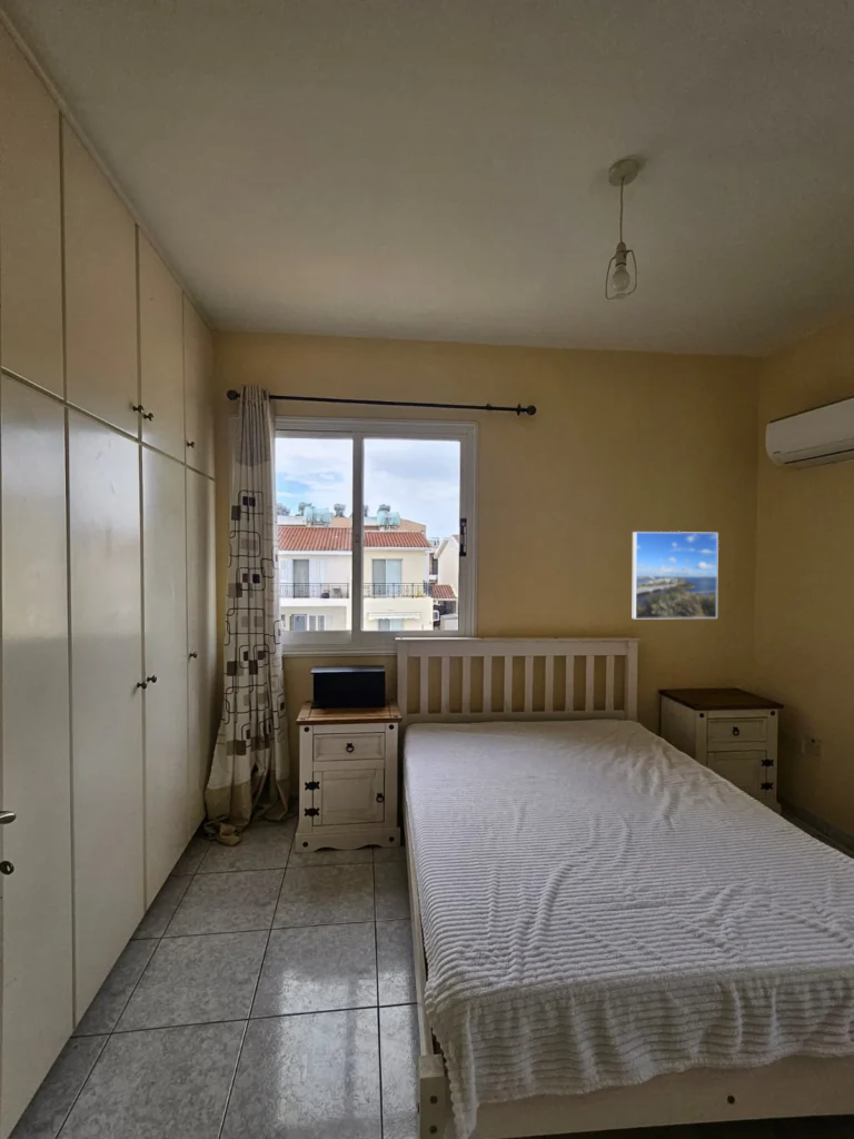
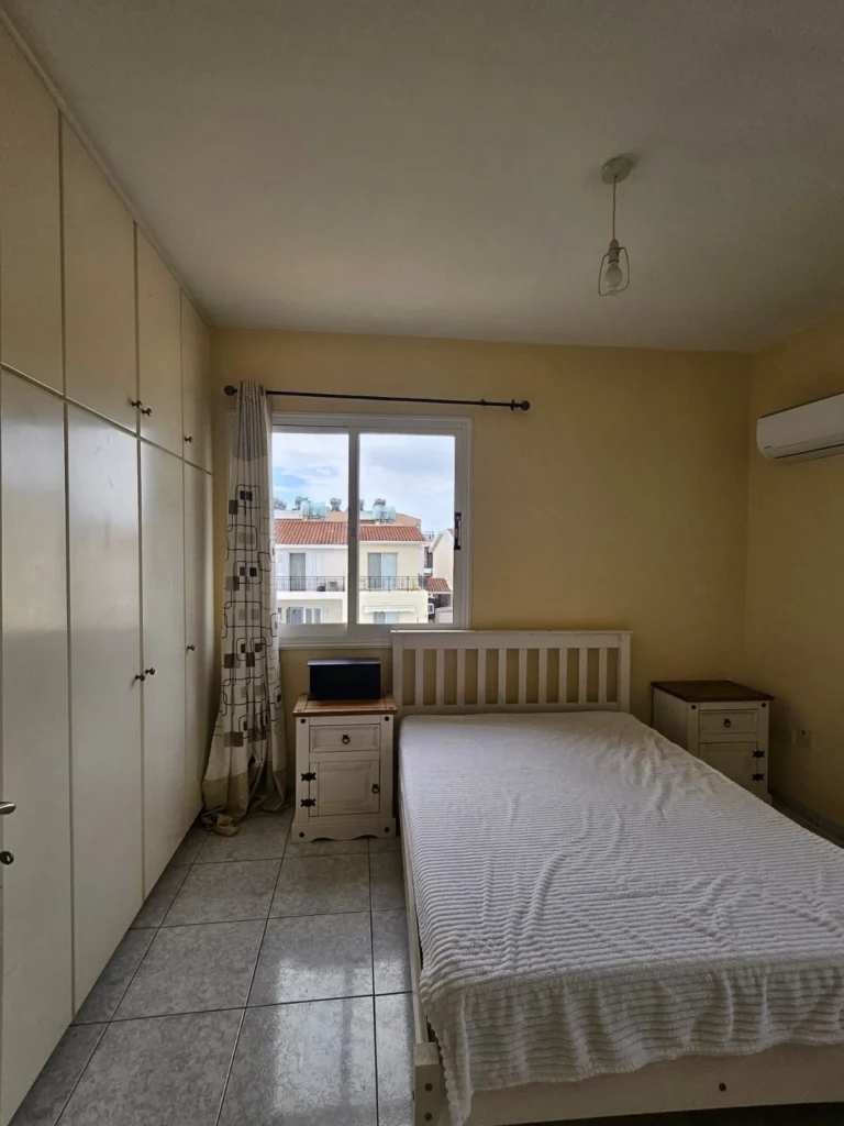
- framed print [632,531,719,620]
